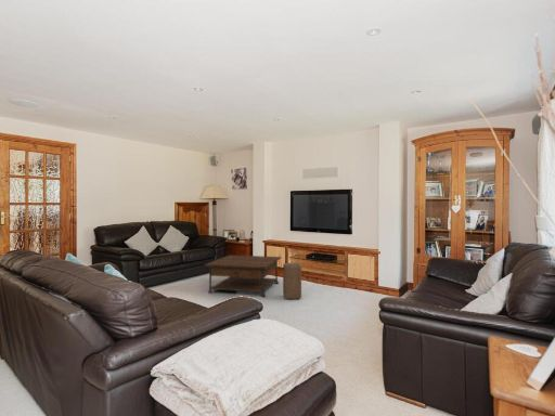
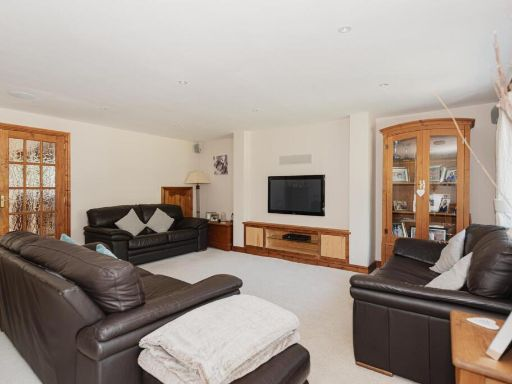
- coffee table [203,253,282,298]
- stool [282,262,302,300]
